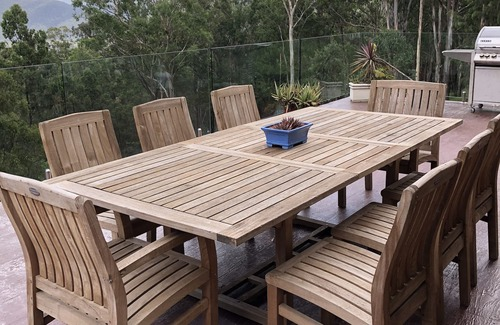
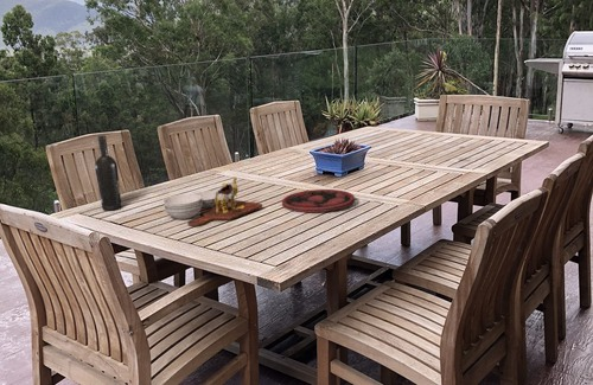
+ cutting board [162,177,263,227]
+ plate [281,188,356,213]
+ wine bottle [94,134,122,212]
